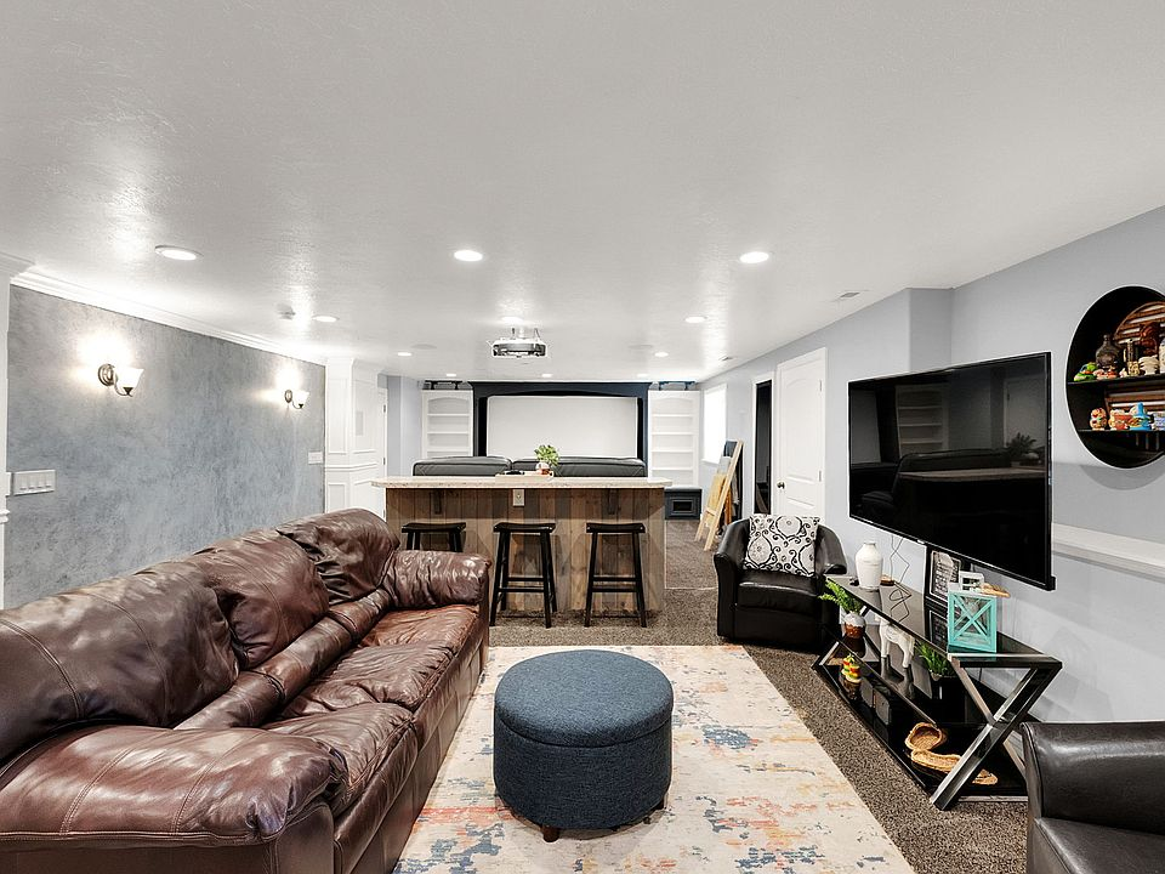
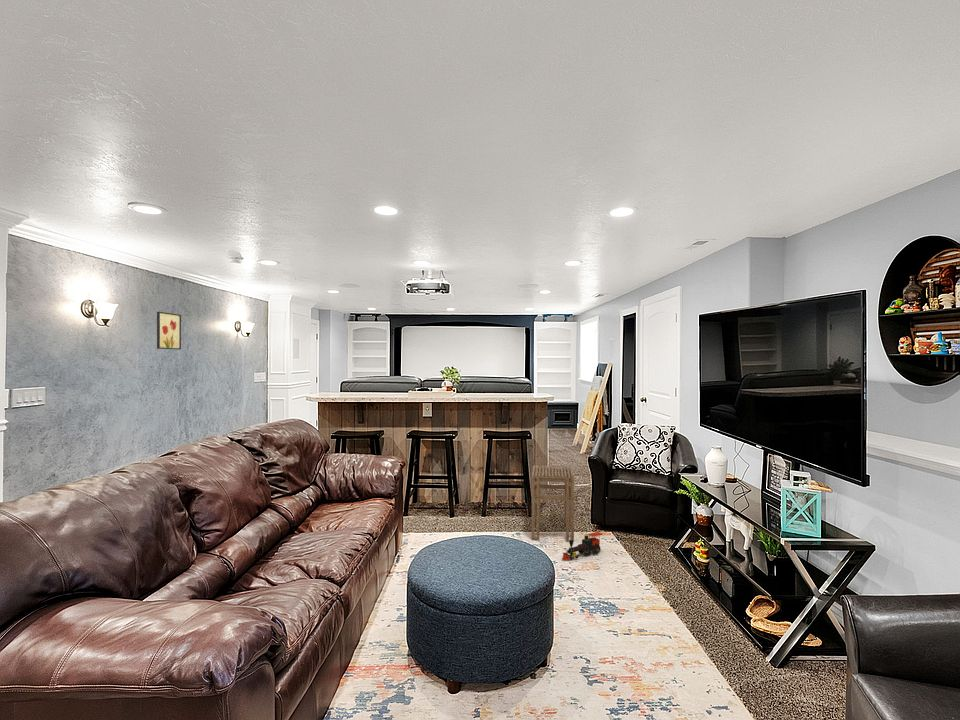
+ stool [531,464,575,542]
+ wall art [156,311,182,350]
+ toy train [561,531,604,561]
